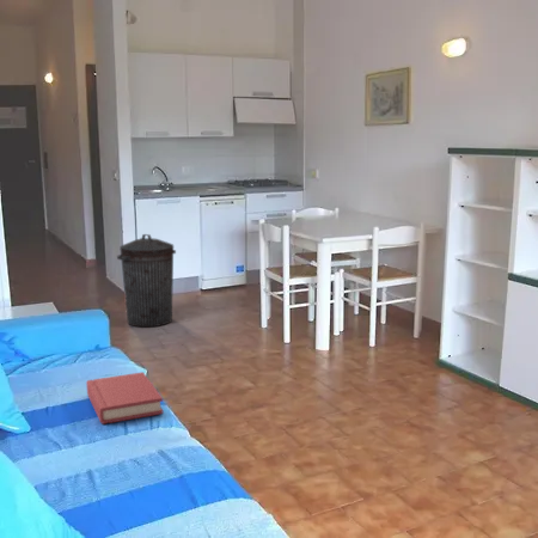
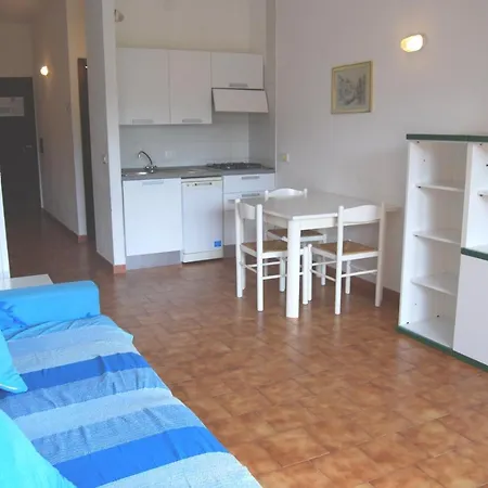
- hardback book [85,371,165,426]
- trash can [116,233,177,329]
